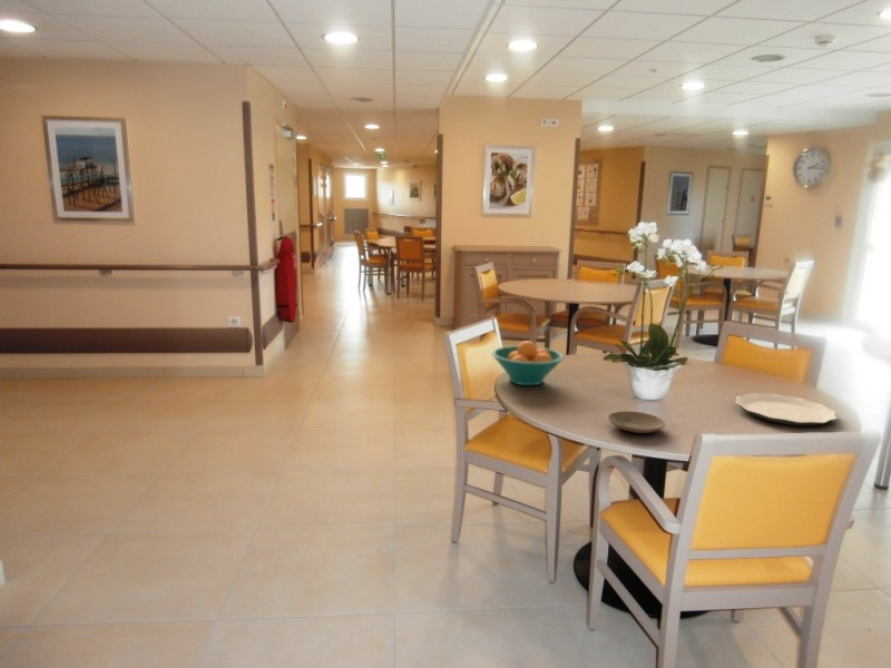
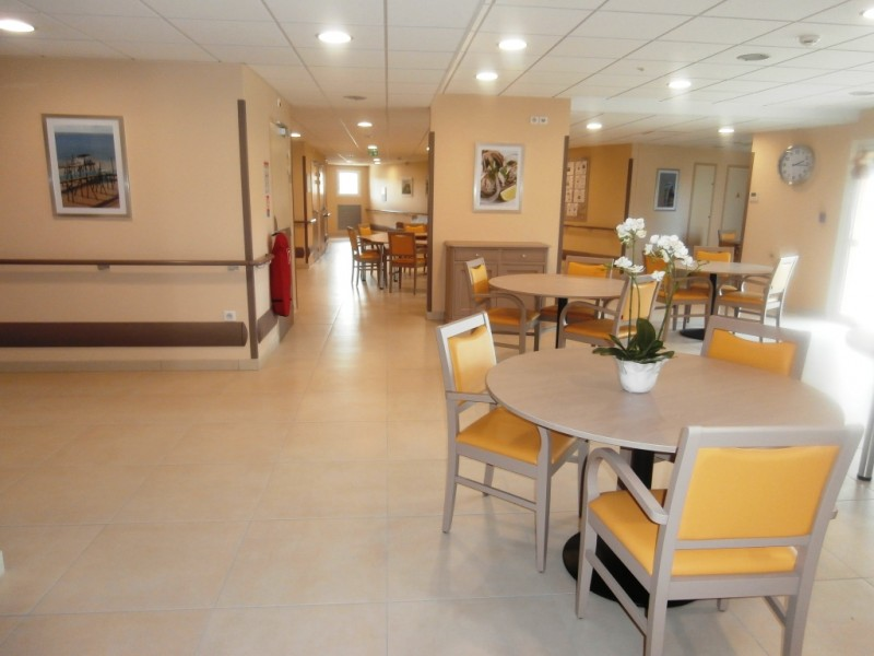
- plate [734,392,839,426]
- plate [607,411,666,434]
- fruit bowl [491,340,566,386]
